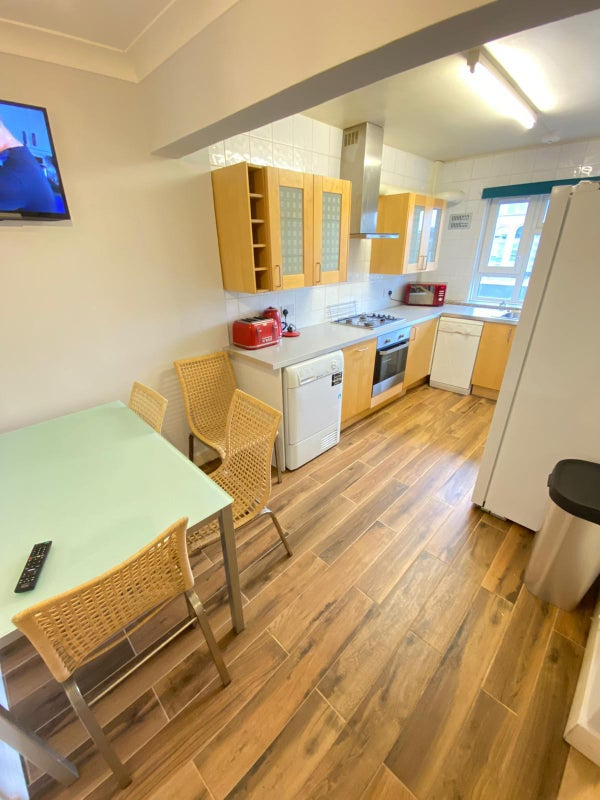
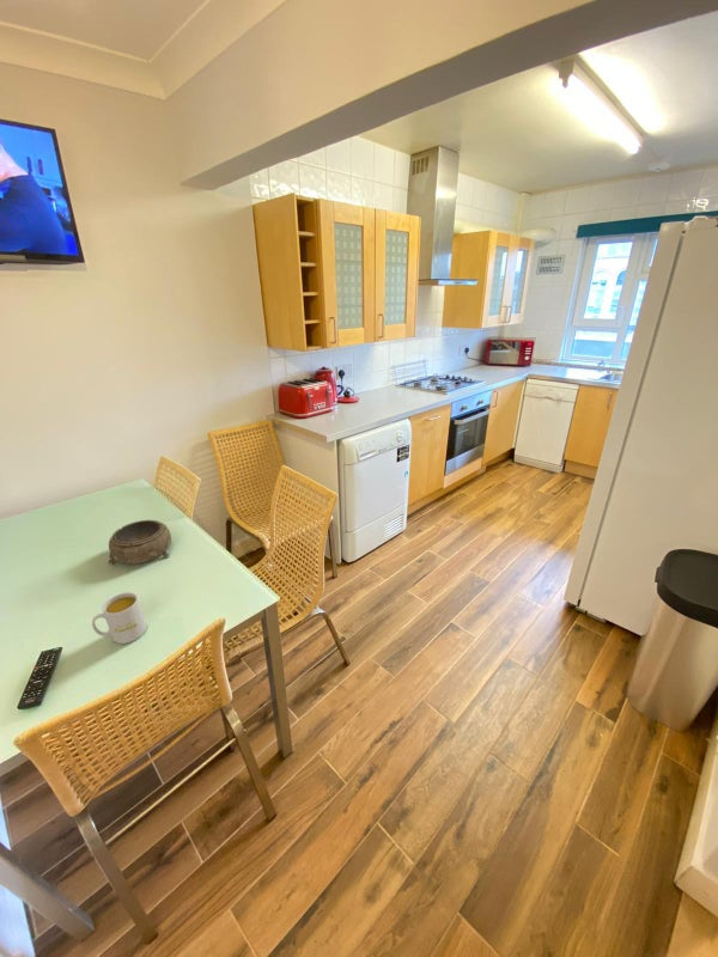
+ mug [91,591,147,645]
+ decorative bowl [107,519,172,566]
